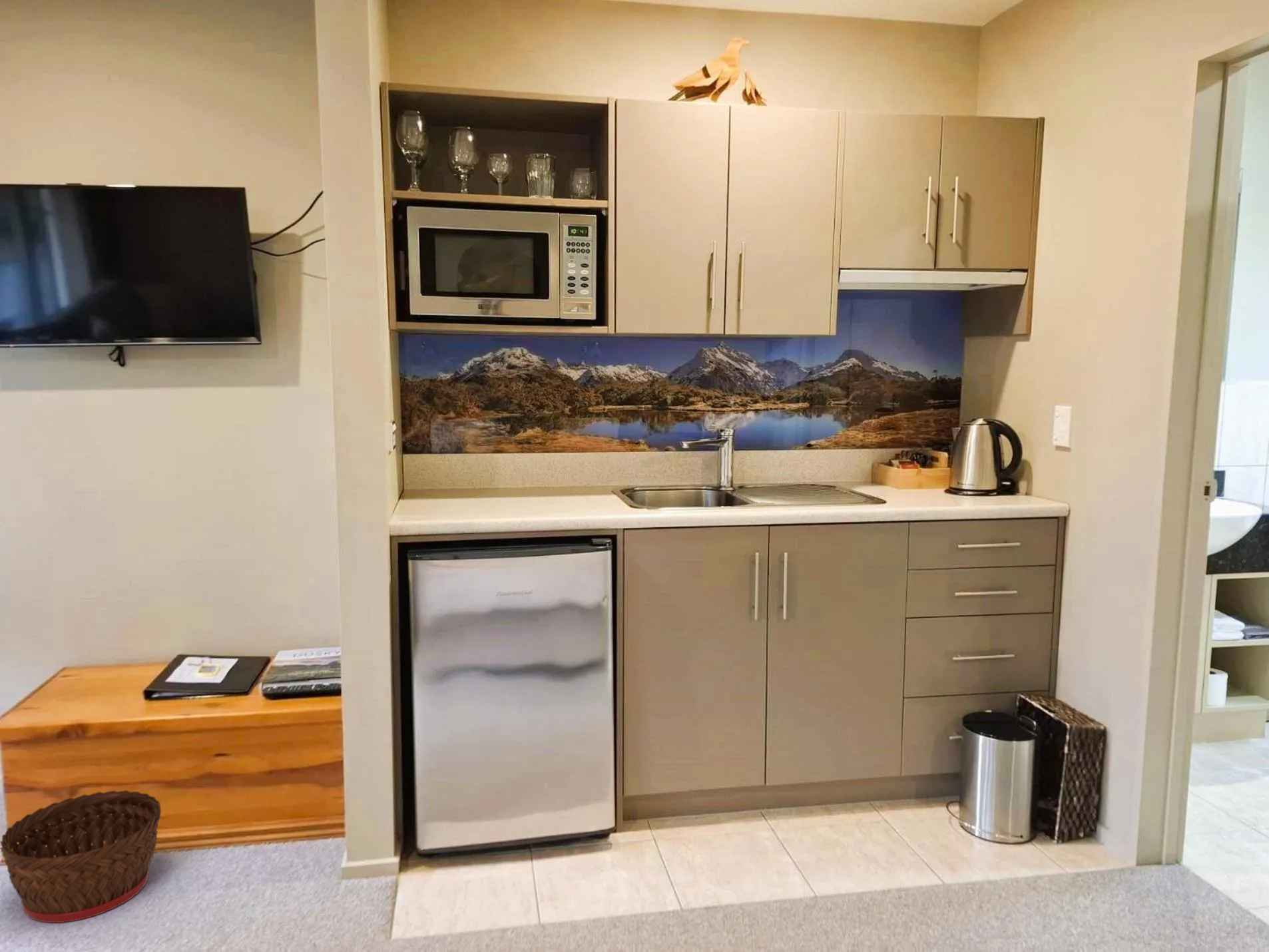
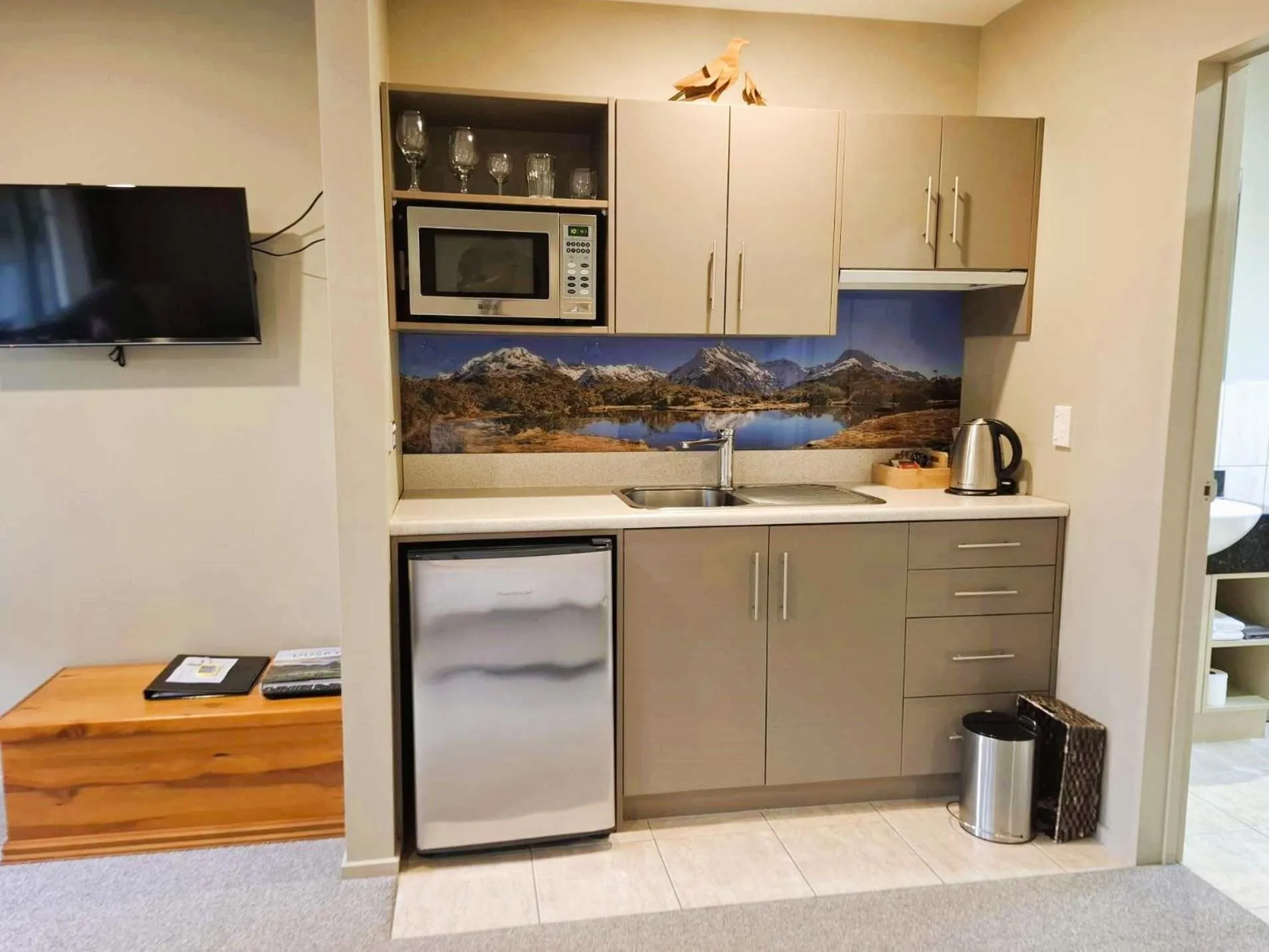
- basket [0,790,162,923]
